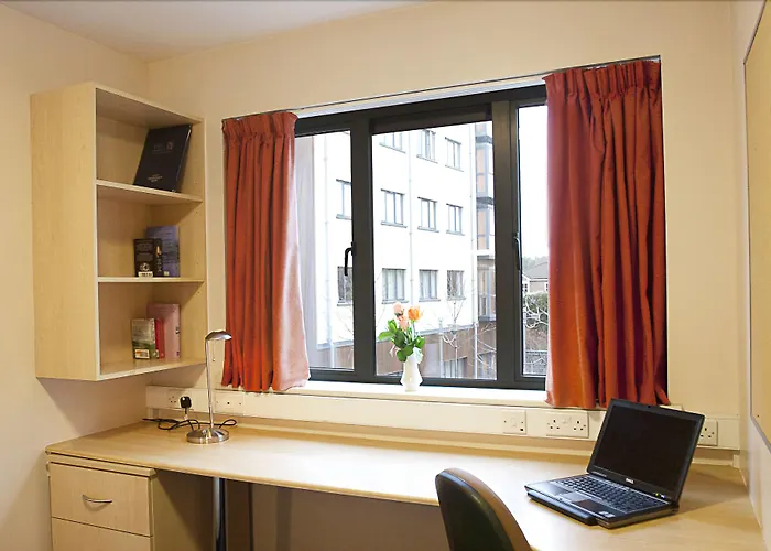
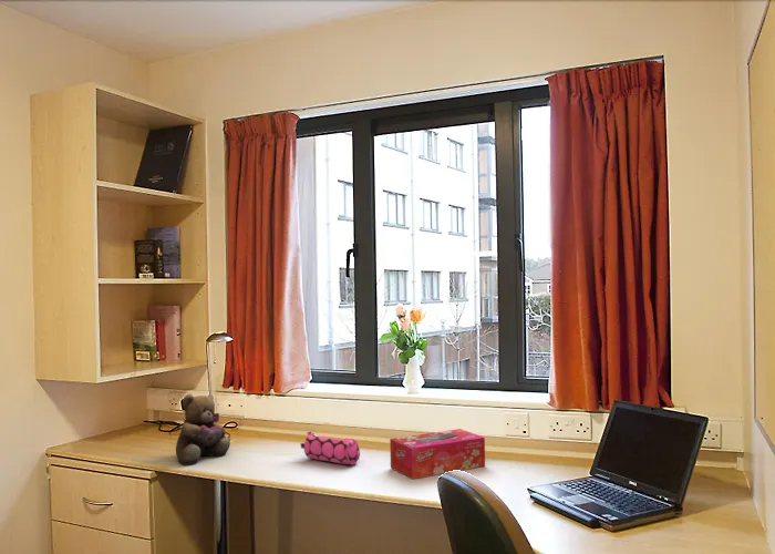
+ pencil case [299,430,361,466]
+ teddy bear [175,393,231,466]
+ tissue box [389,428,486,480]
